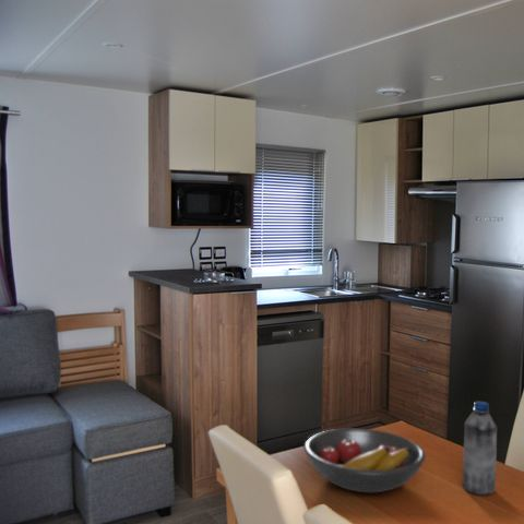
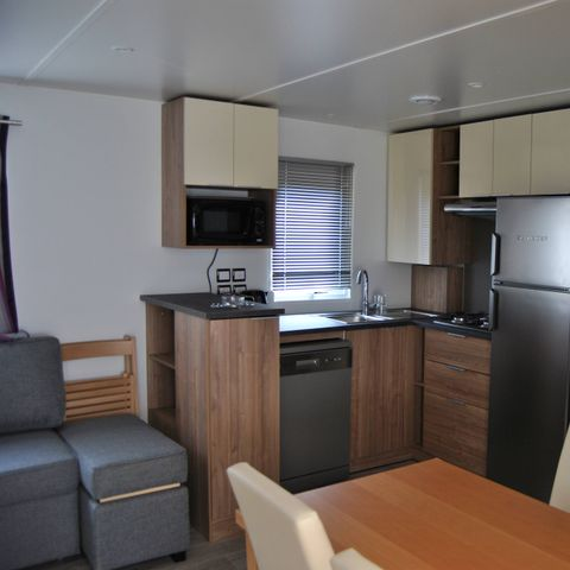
- water bottle [462,401,498,497]
- fruit bowl [302,427,427,493]
